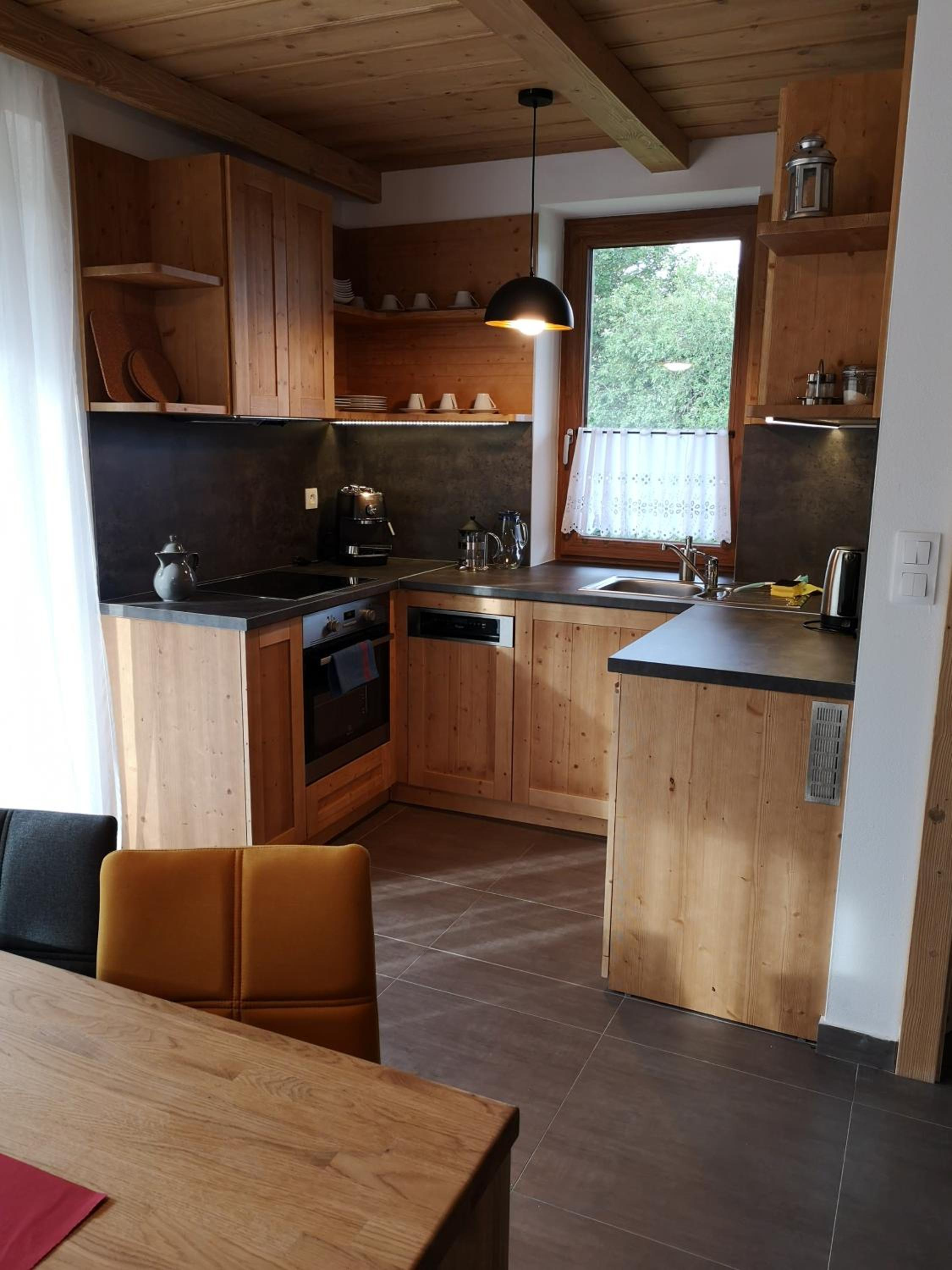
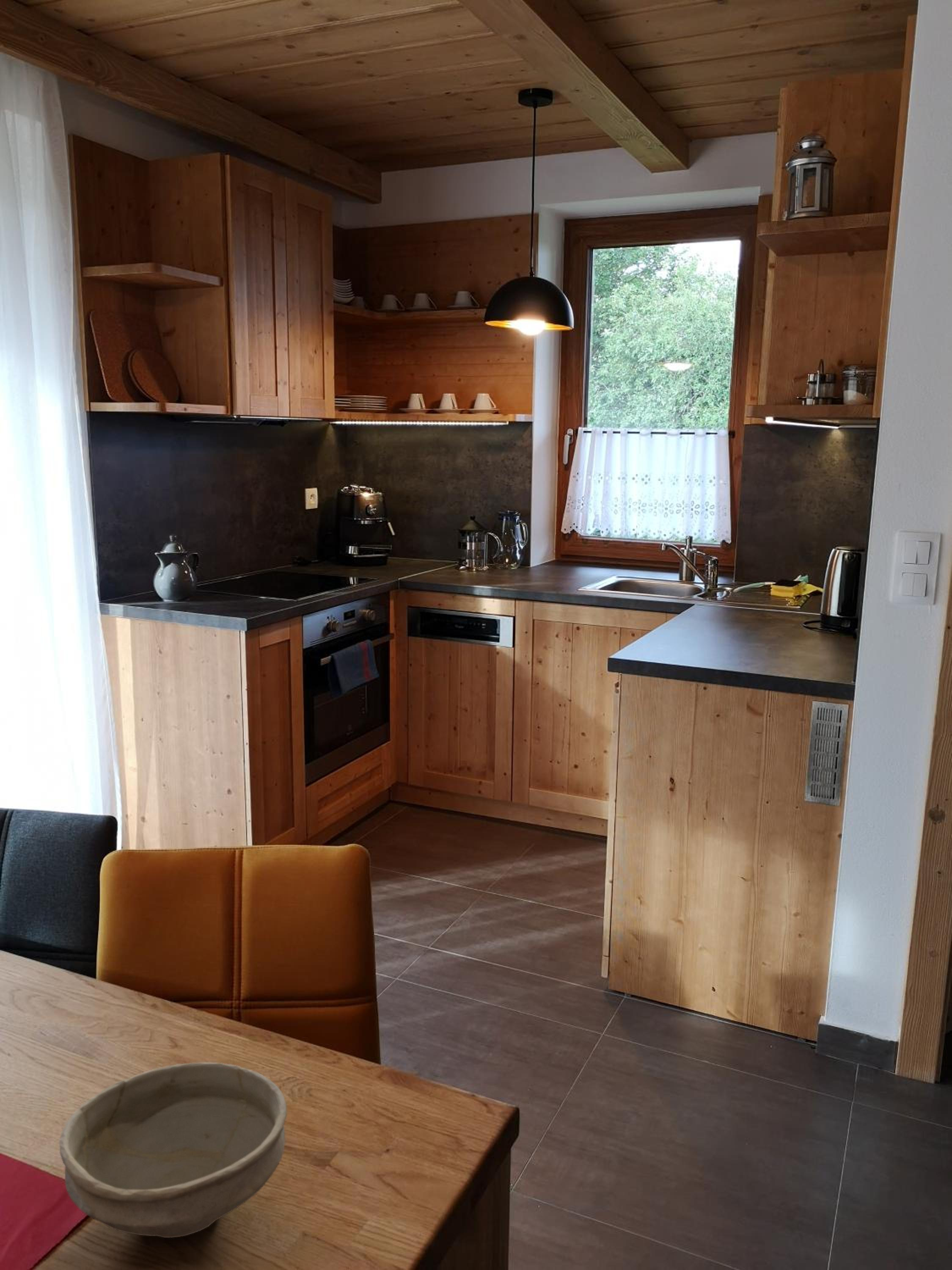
+ bowl [59,1062,287,1238]
